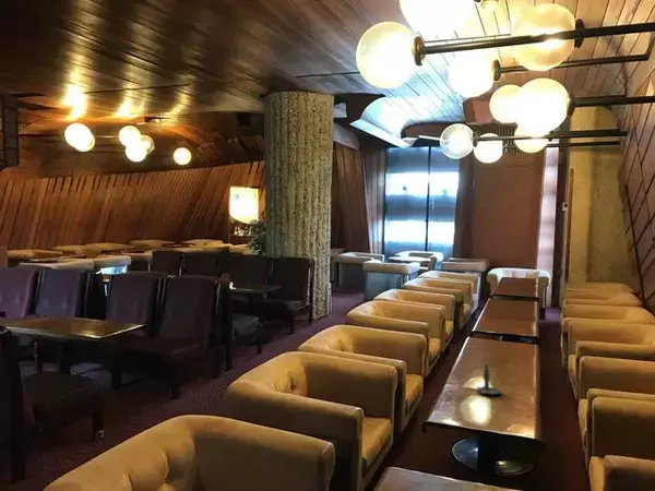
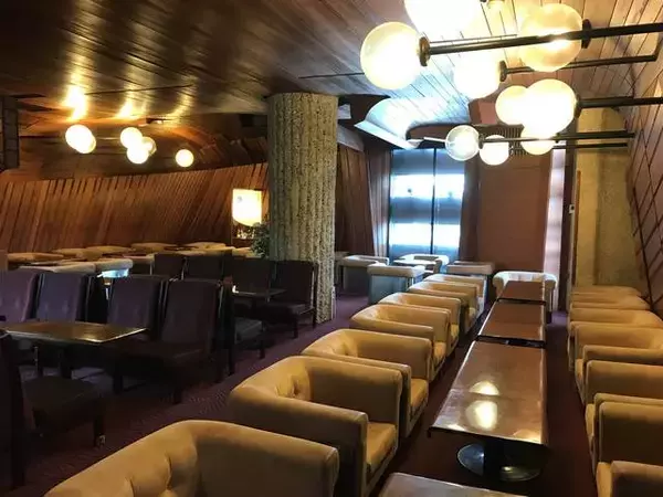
- ashtray [476,363,503,396]
